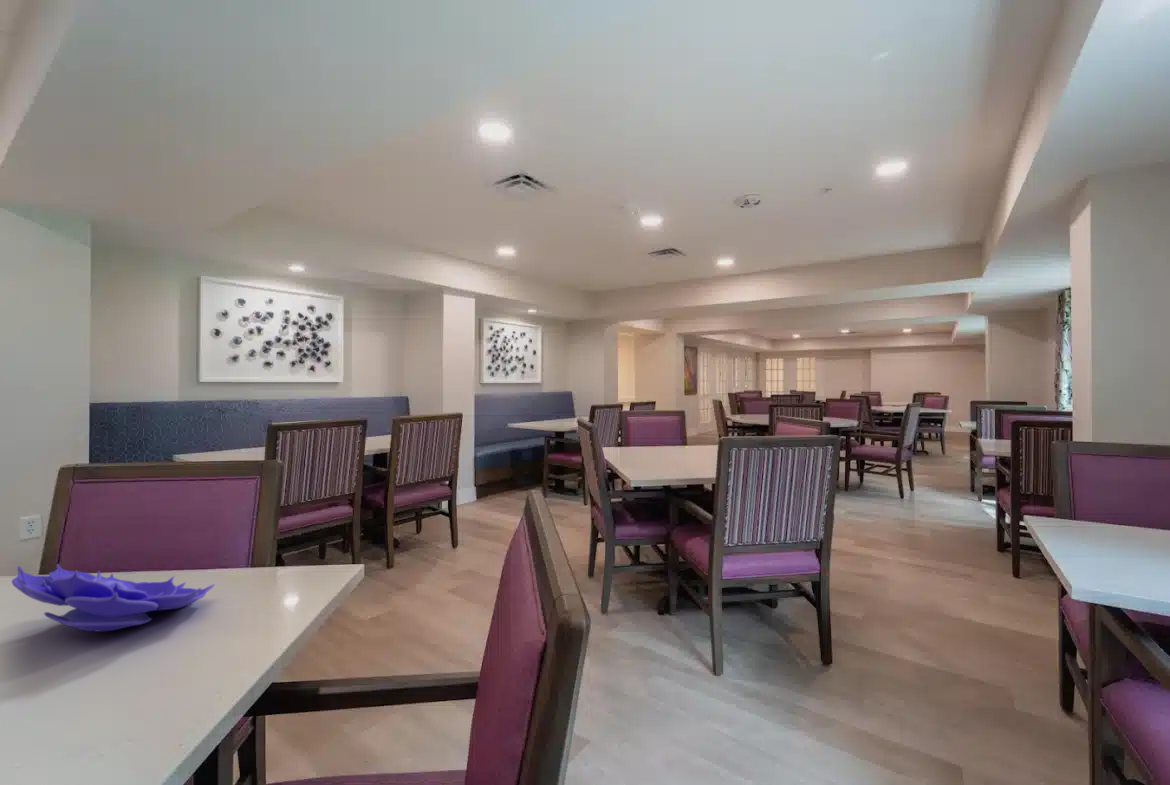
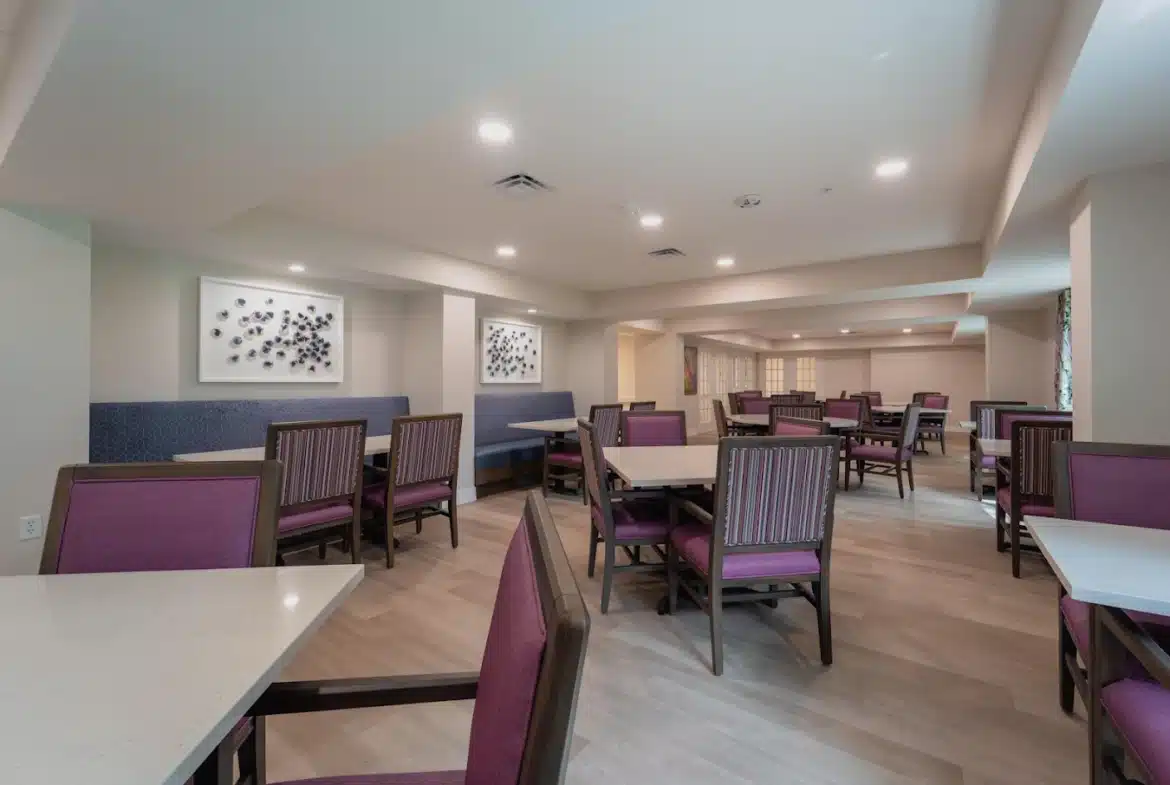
- decorative bowl [11,563,216,633]
